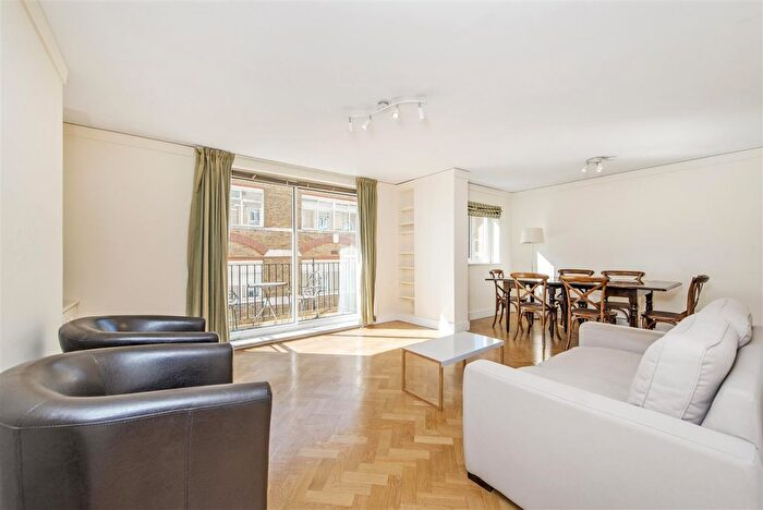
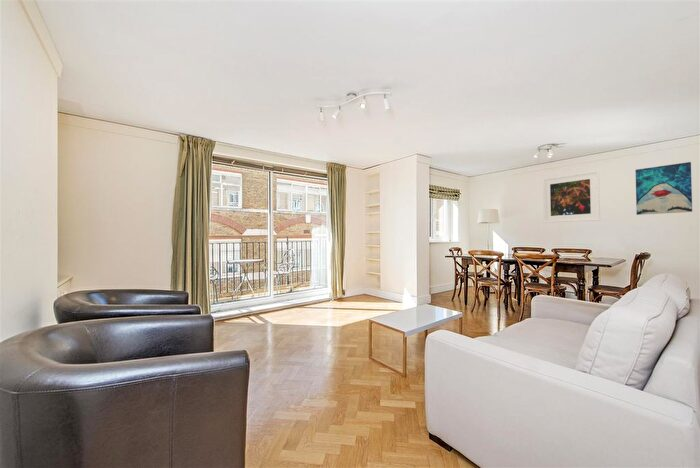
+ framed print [542,170,601,224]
+ wall art [634,161,693,216]
